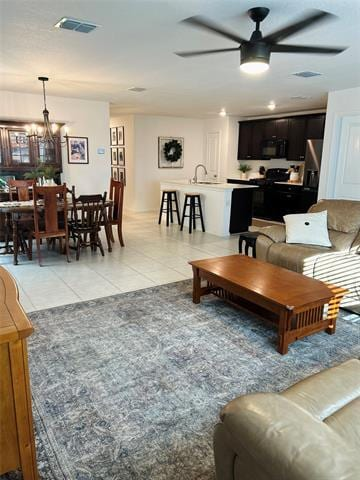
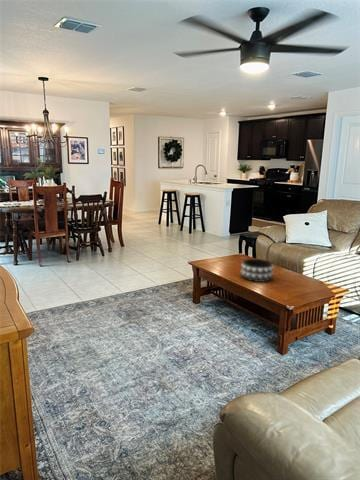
+ decorative bowl [239,258,275,283]
